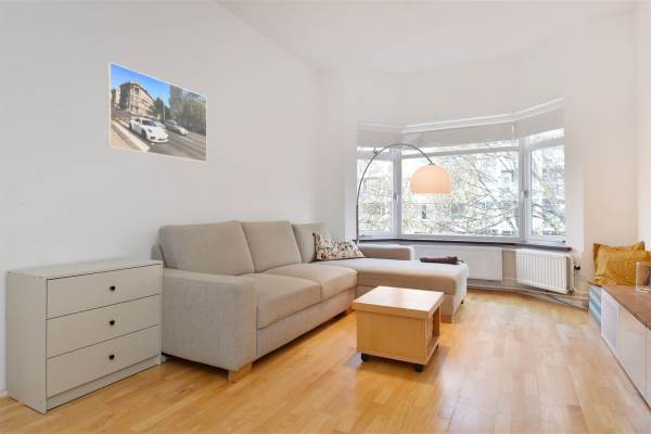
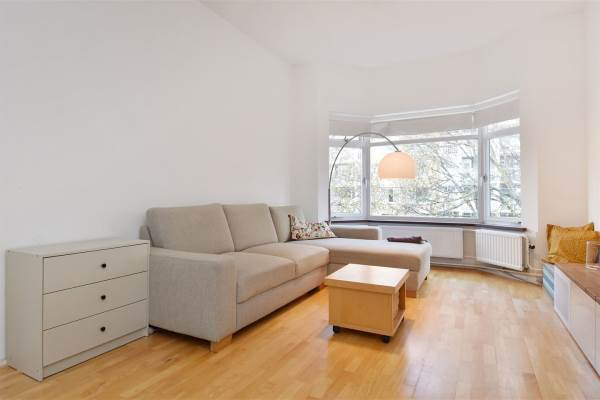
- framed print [106,61,208,164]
